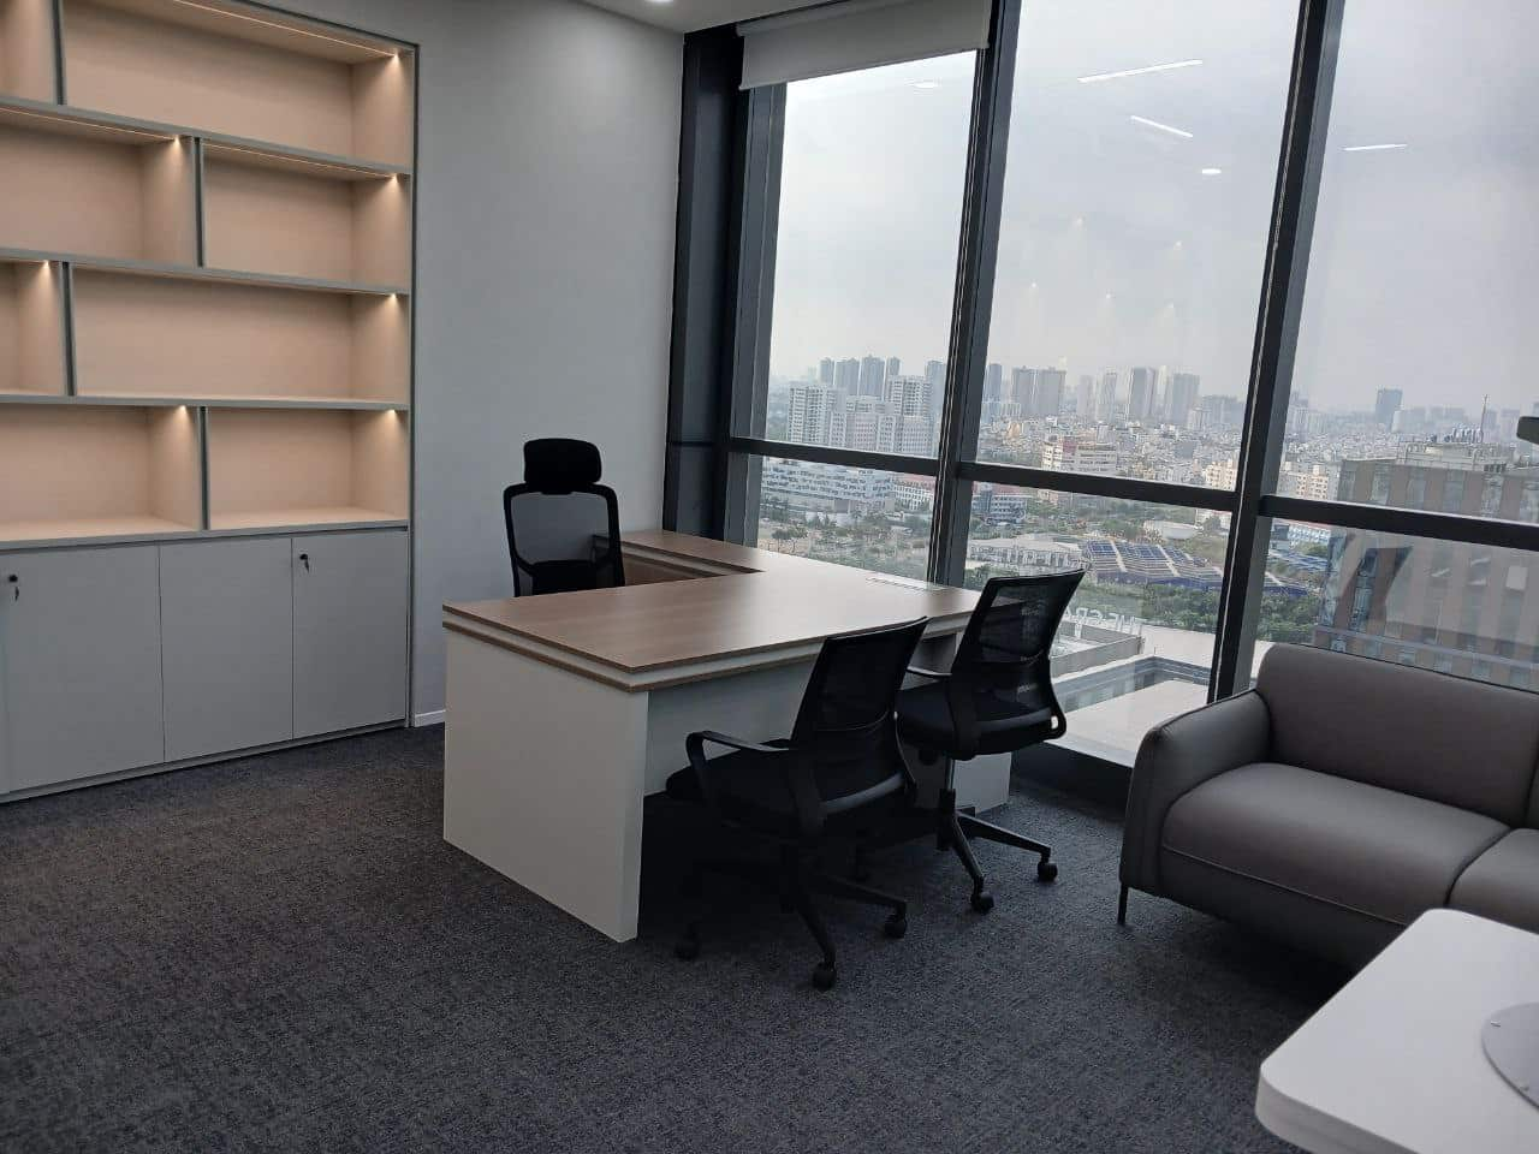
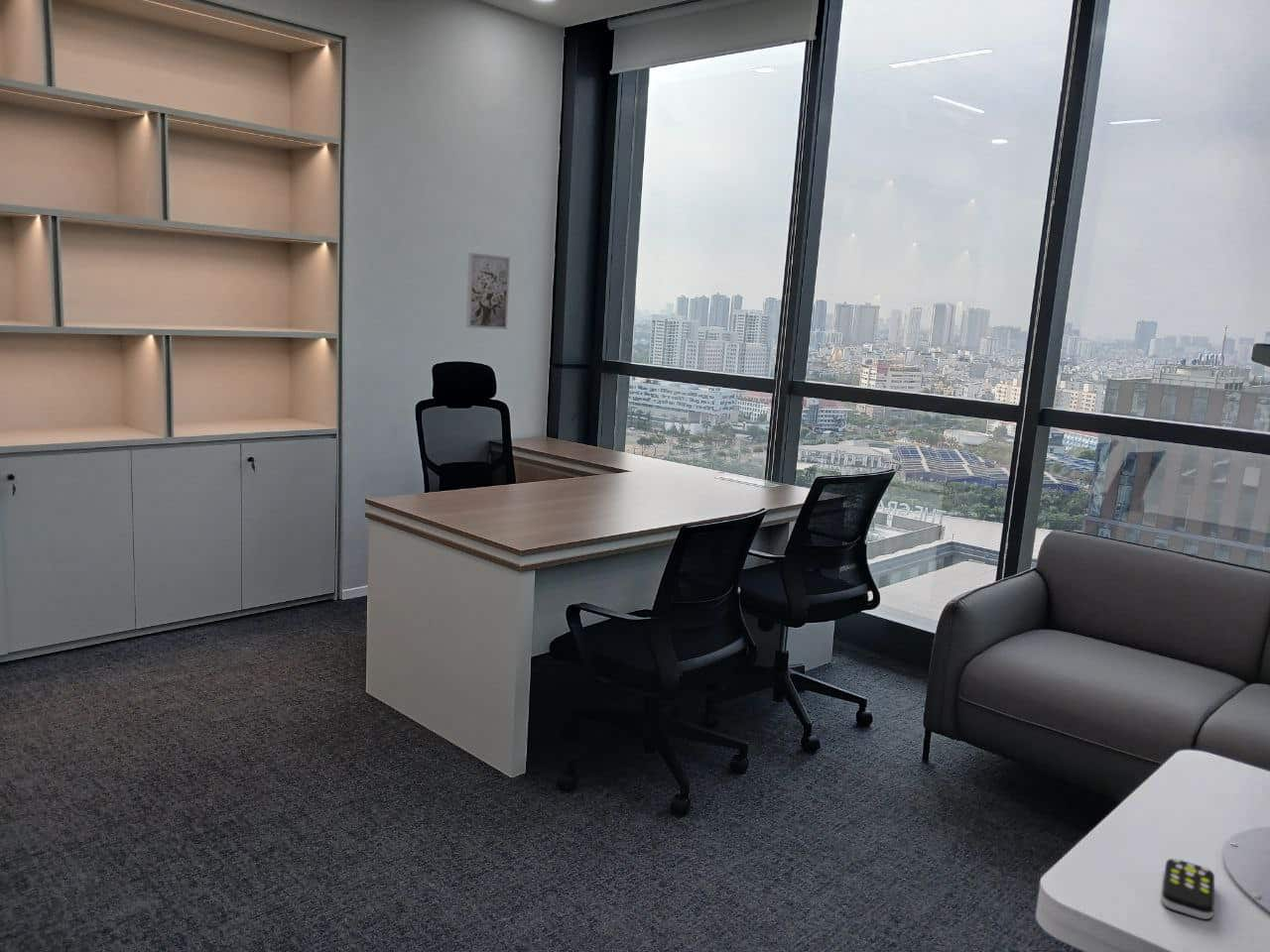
+ wall art [465,252,511,330]
+ remote control [1161,857,1215,920]
